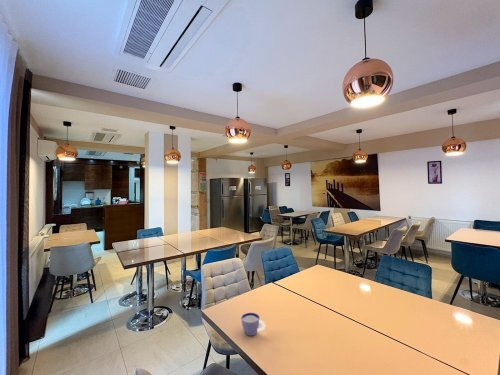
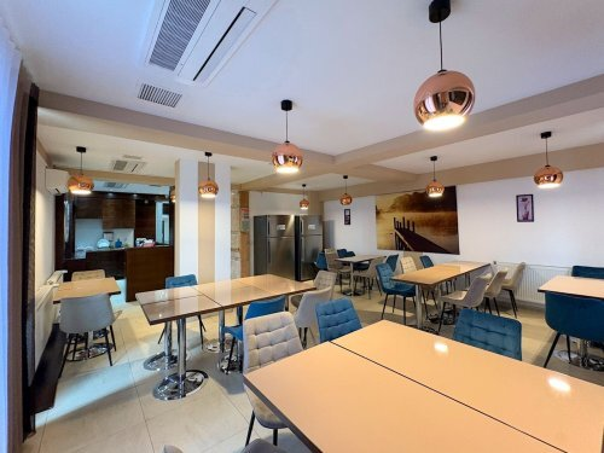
- cup [240,312,266,337]
